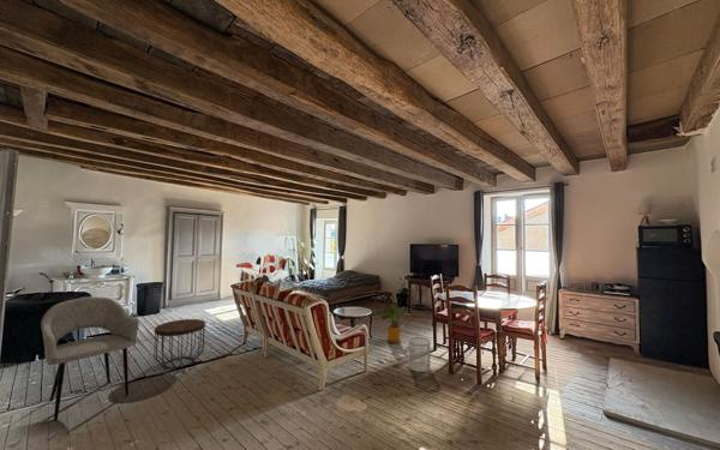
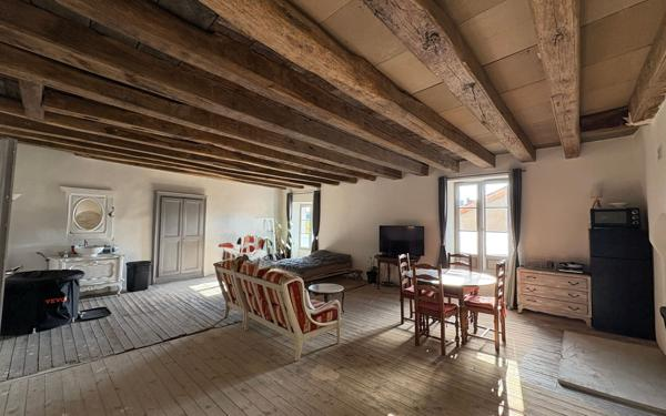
- house plant [373,304,412,343]
- armchair [40,296,140,422]
- side table [152,318,206,370]
- wastebasket [407,336,432,373]
